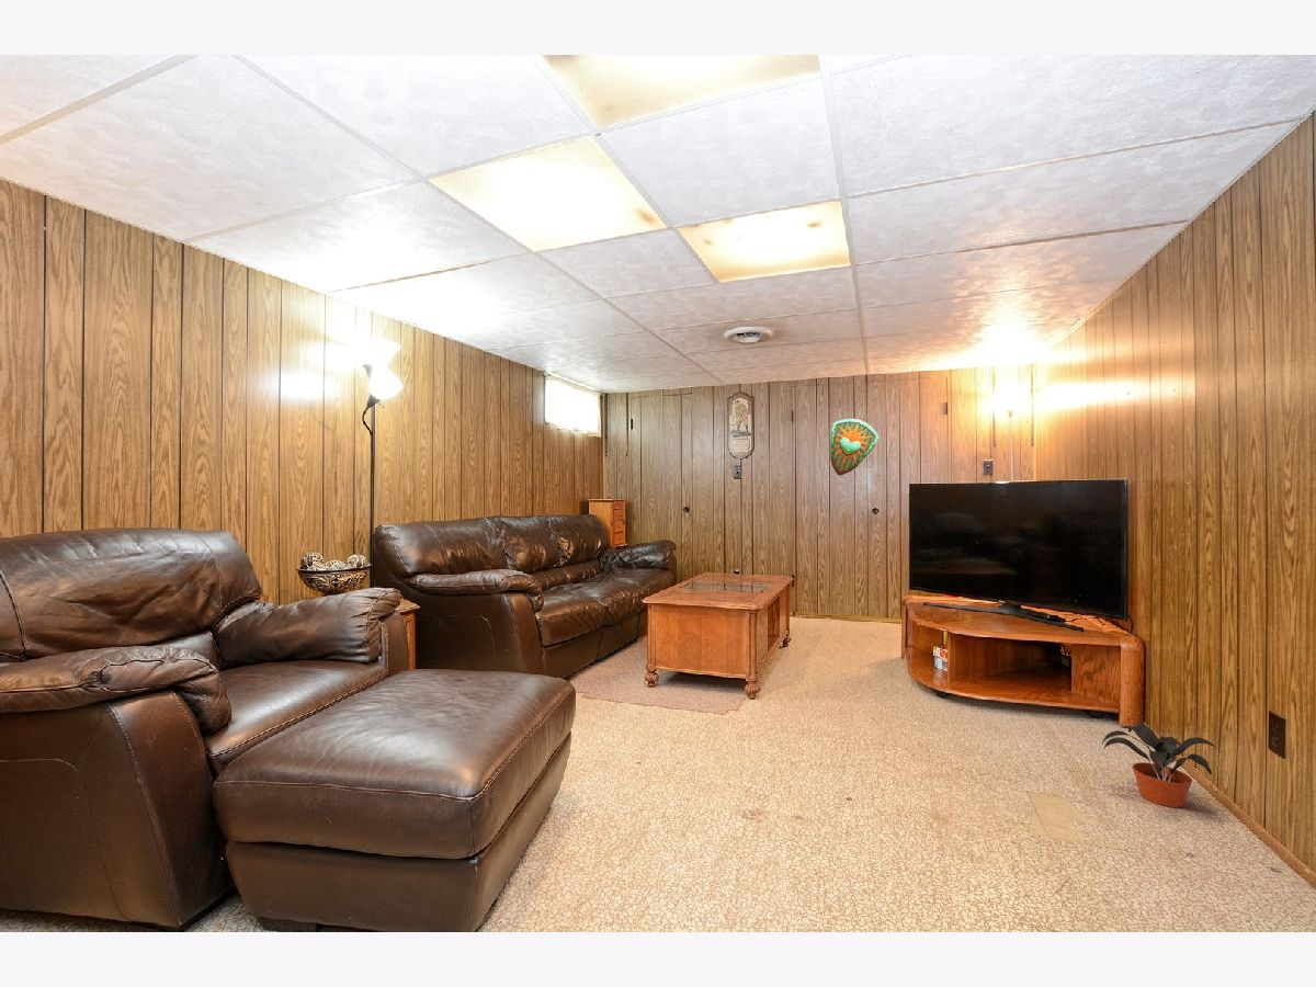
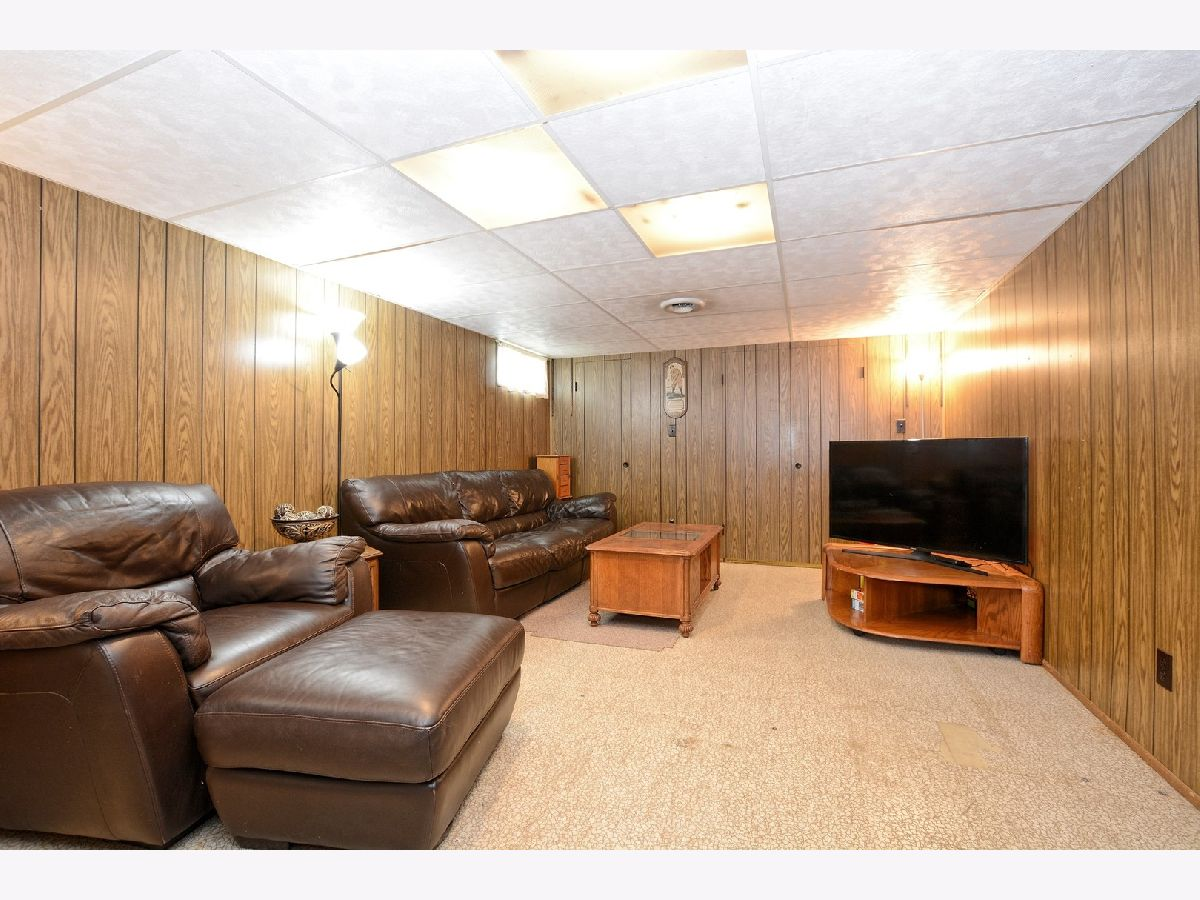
- potted plant [1100,722,1223,808]
- decorative shield [829,418,881,476]
